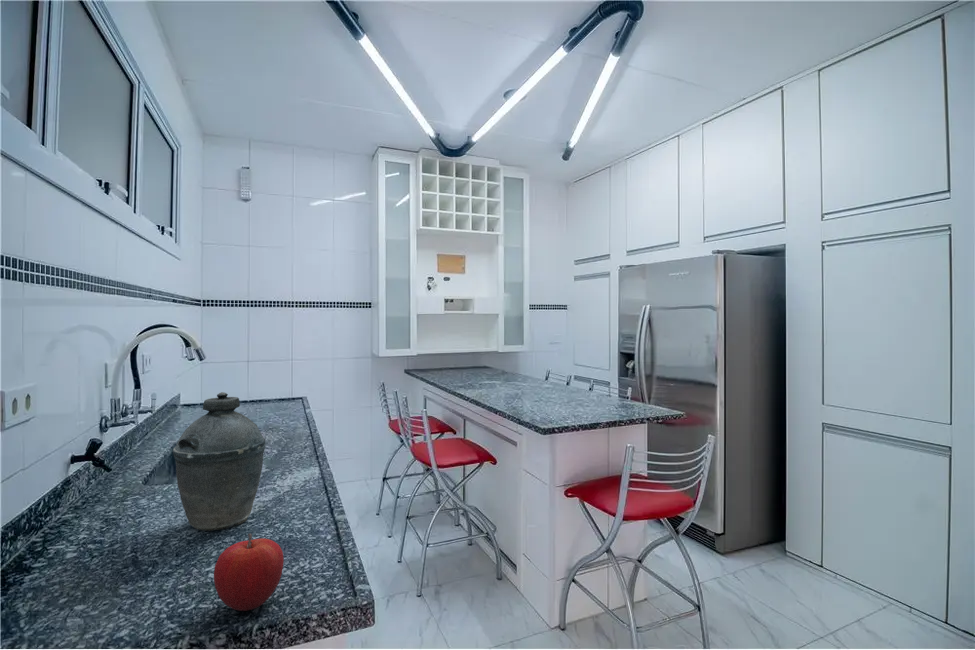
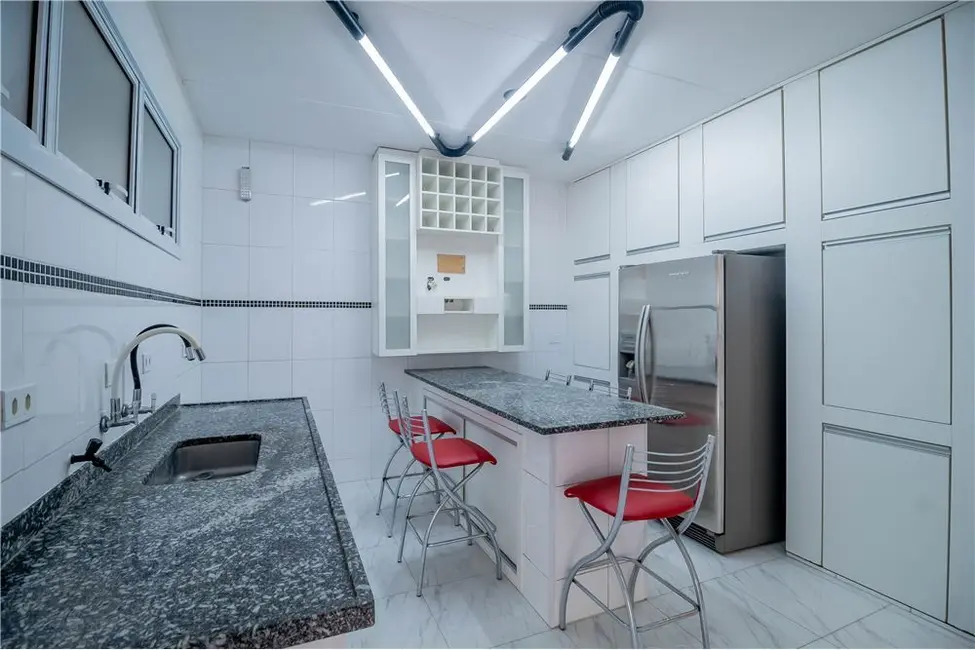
- kettle [172,391,267,532]
- fruit [213,532,285,612]
